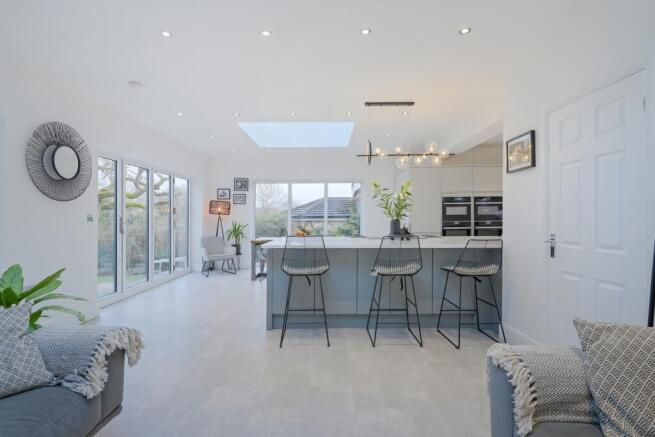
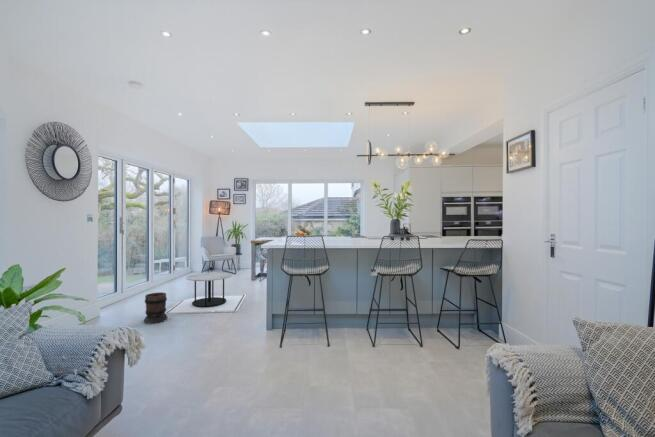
+ coffee table [165,271,247,315]
+ wooden barrel [143,291,168,325]
